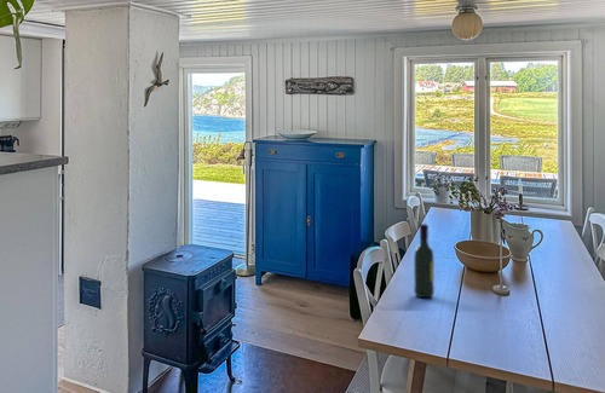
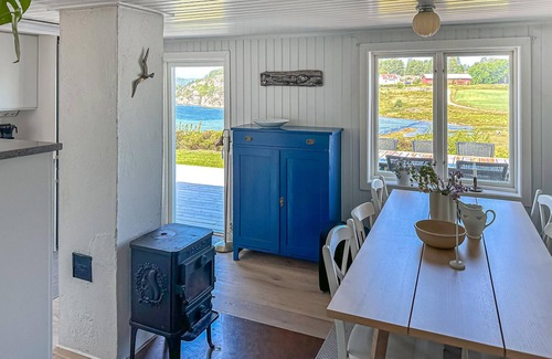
- wine bottle [413,222,436,299]
